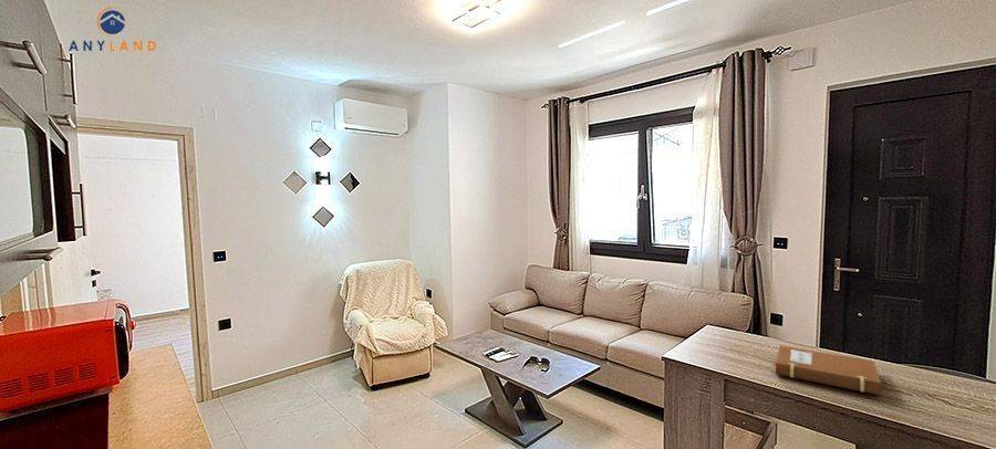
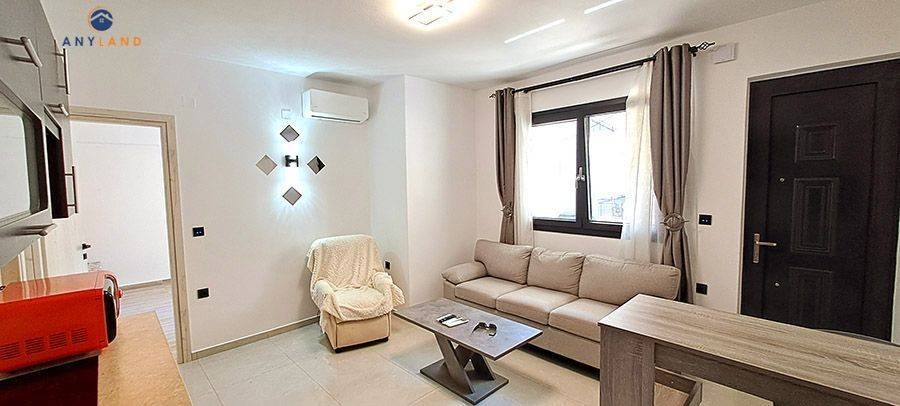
- notebook [770,344,882,396]
